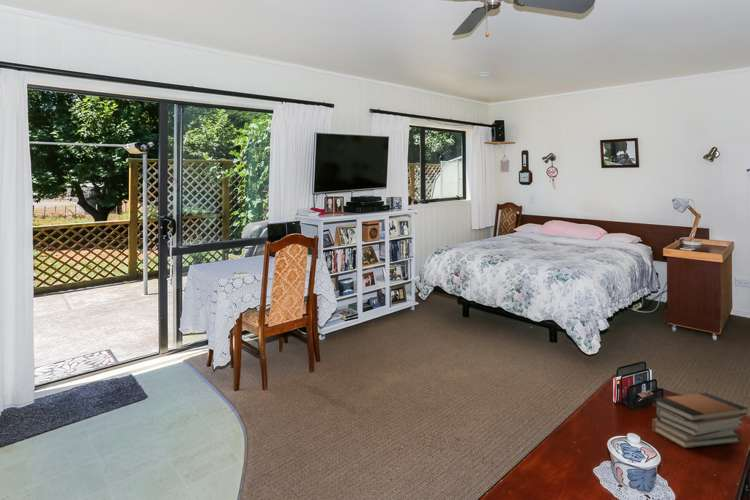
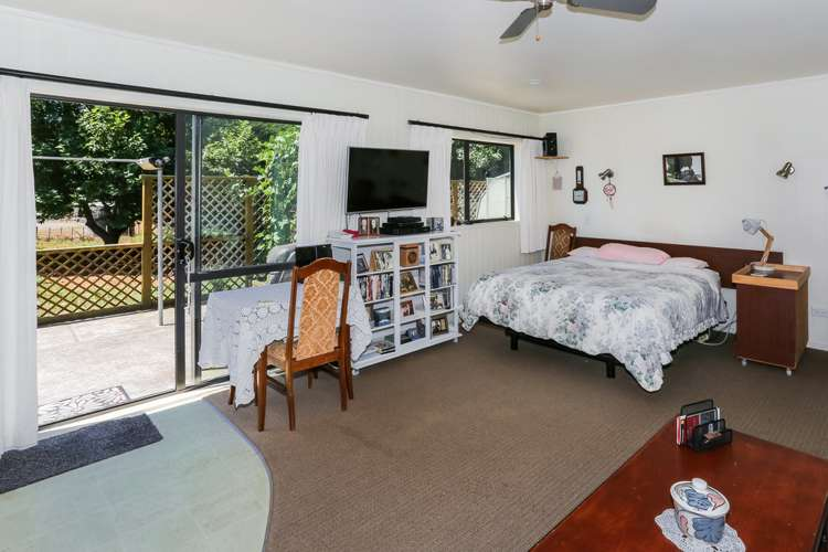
- book stack [651,392,749,449]
